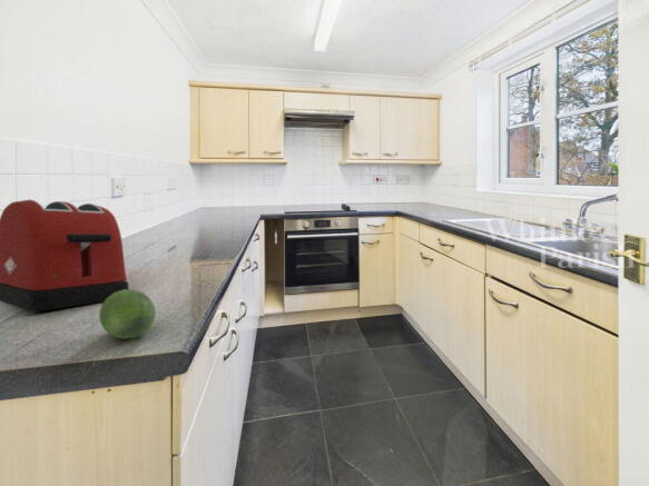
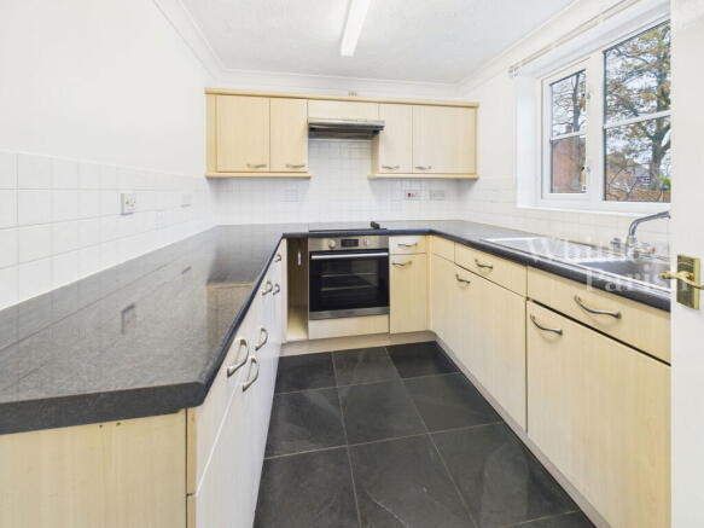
- toaster [0,198,130,313]
- fruit [98,289,157,340]
